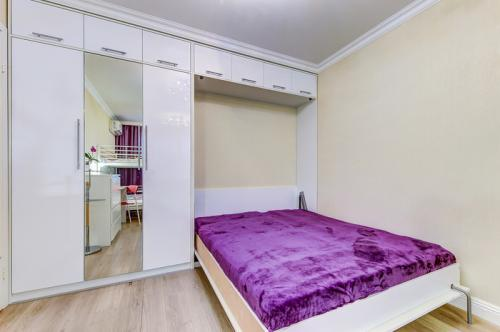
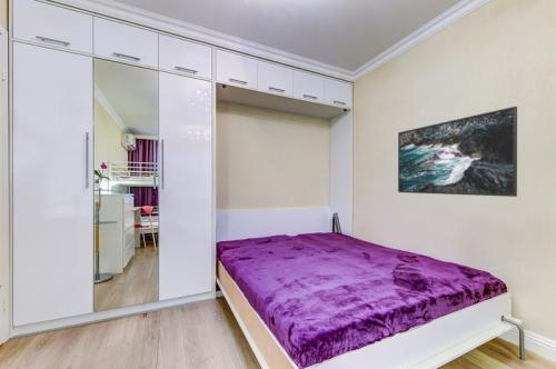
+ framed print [397,106,518,198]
